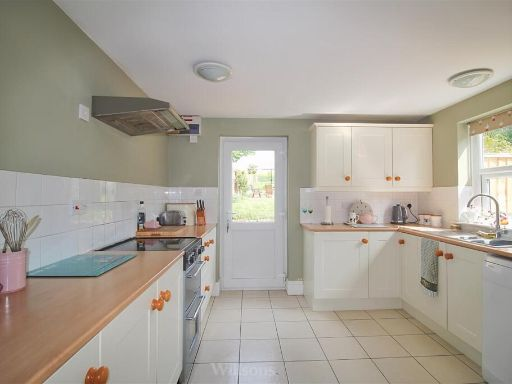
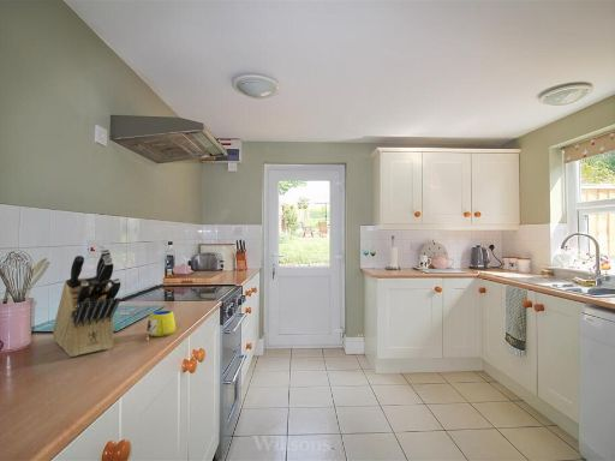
+ knife block [52,247,121,358]
+ mug [145,310,177,337]
